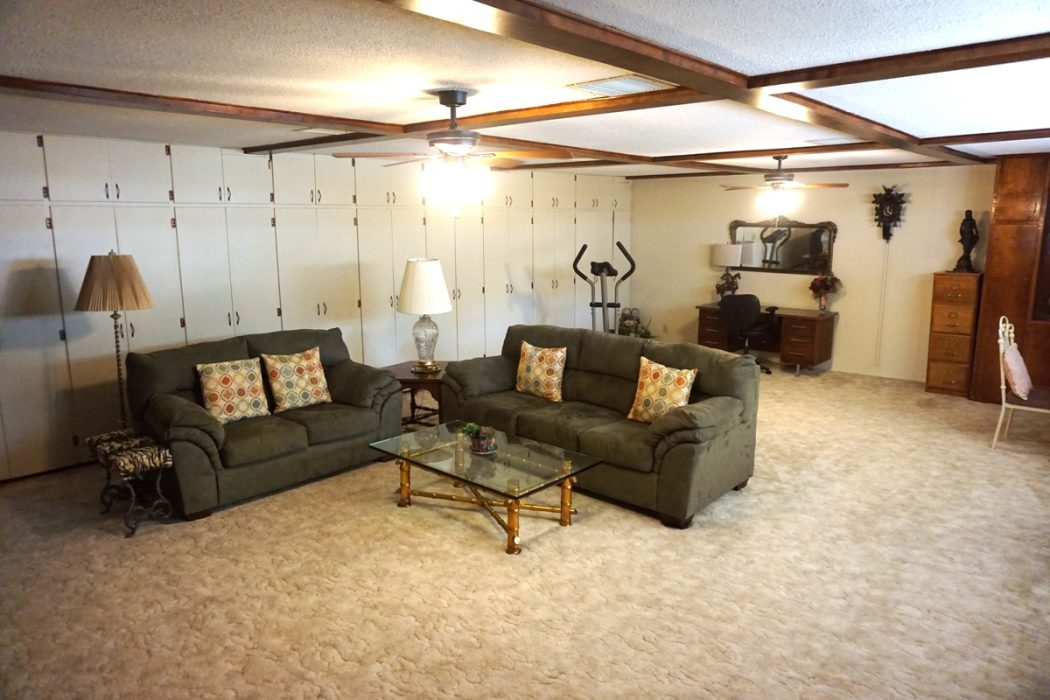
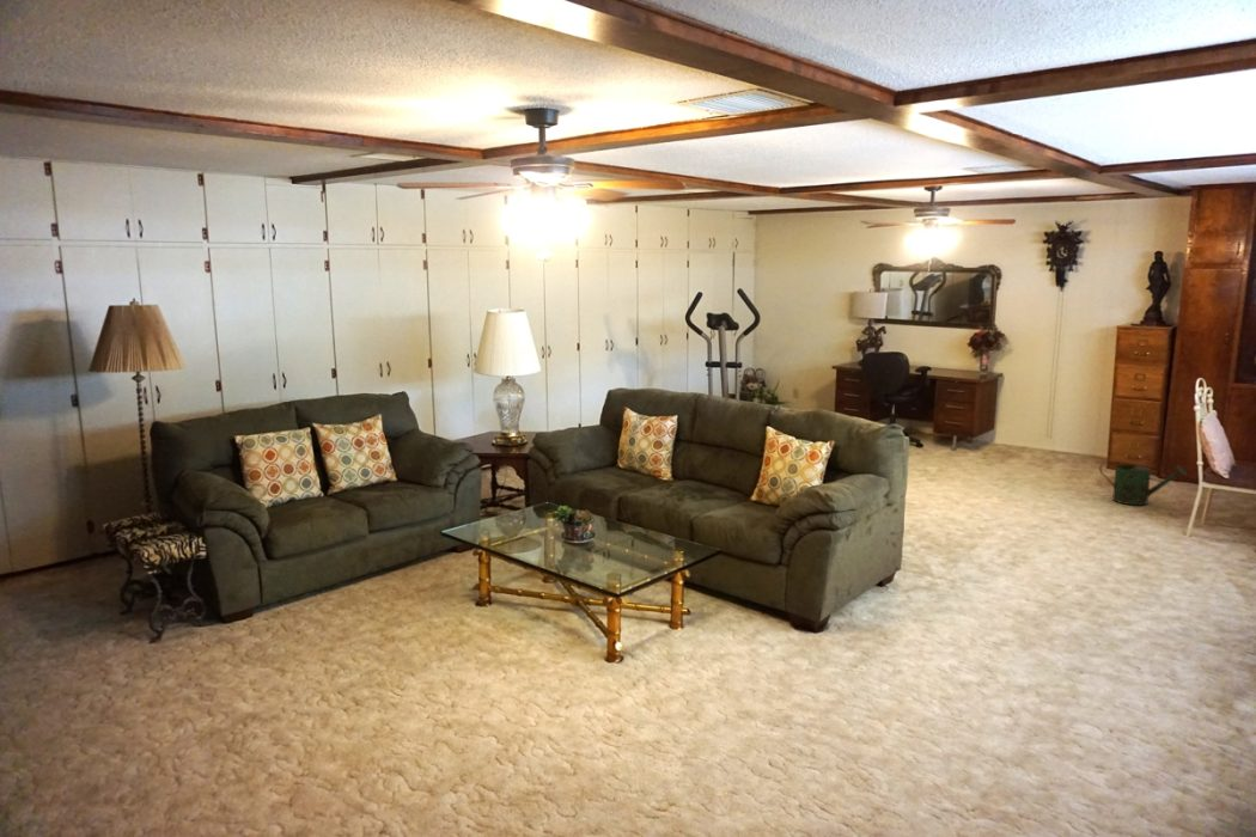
+ watering can [1098,460,1189,507]
